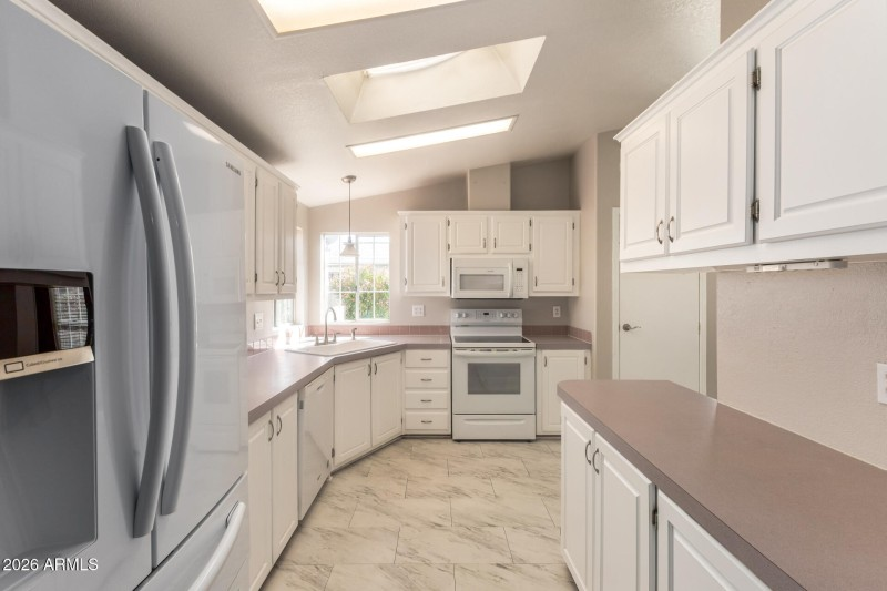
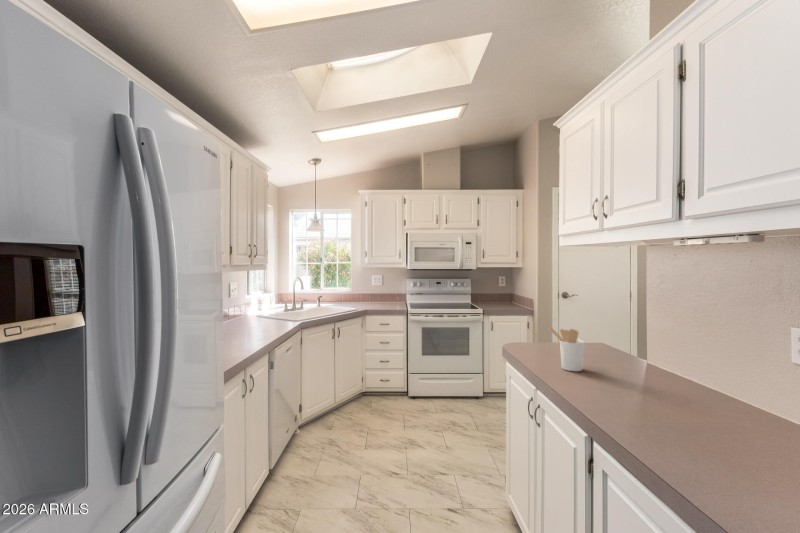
+ utensil holder [548,326,585,372]
